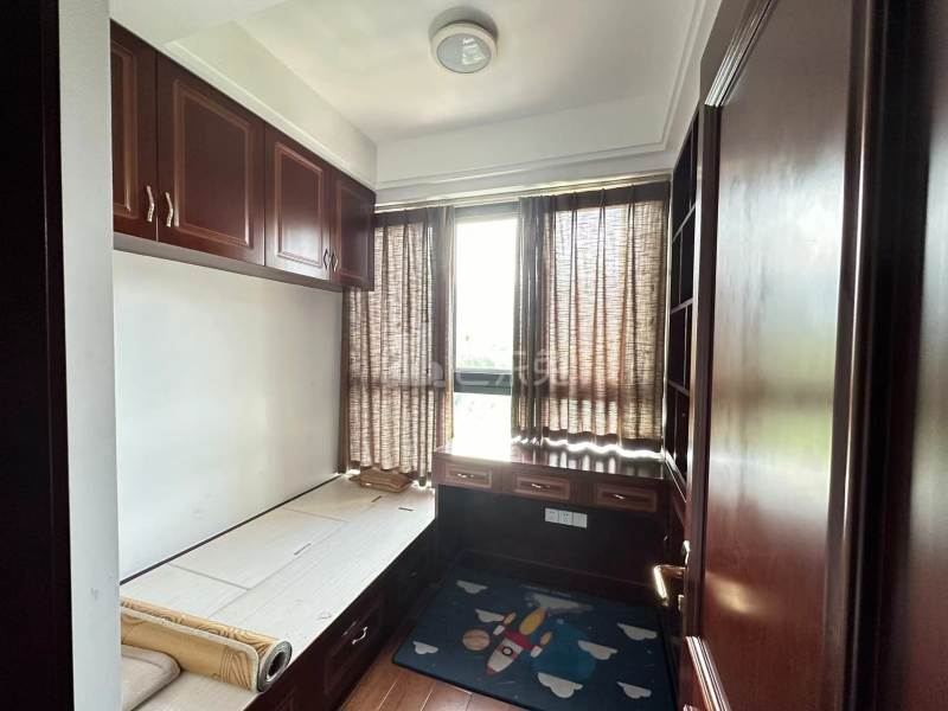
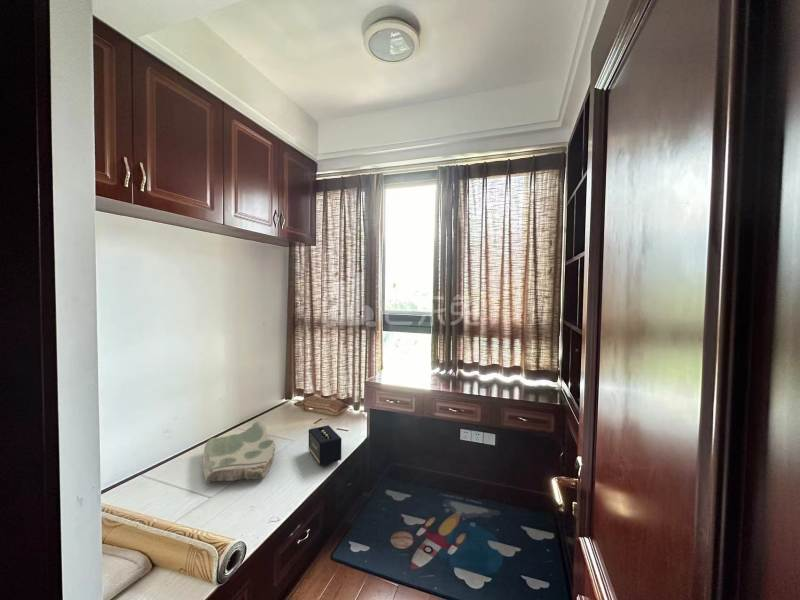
+ cushion [202,420,277,483]
+ speaker [308,424,342,467]
